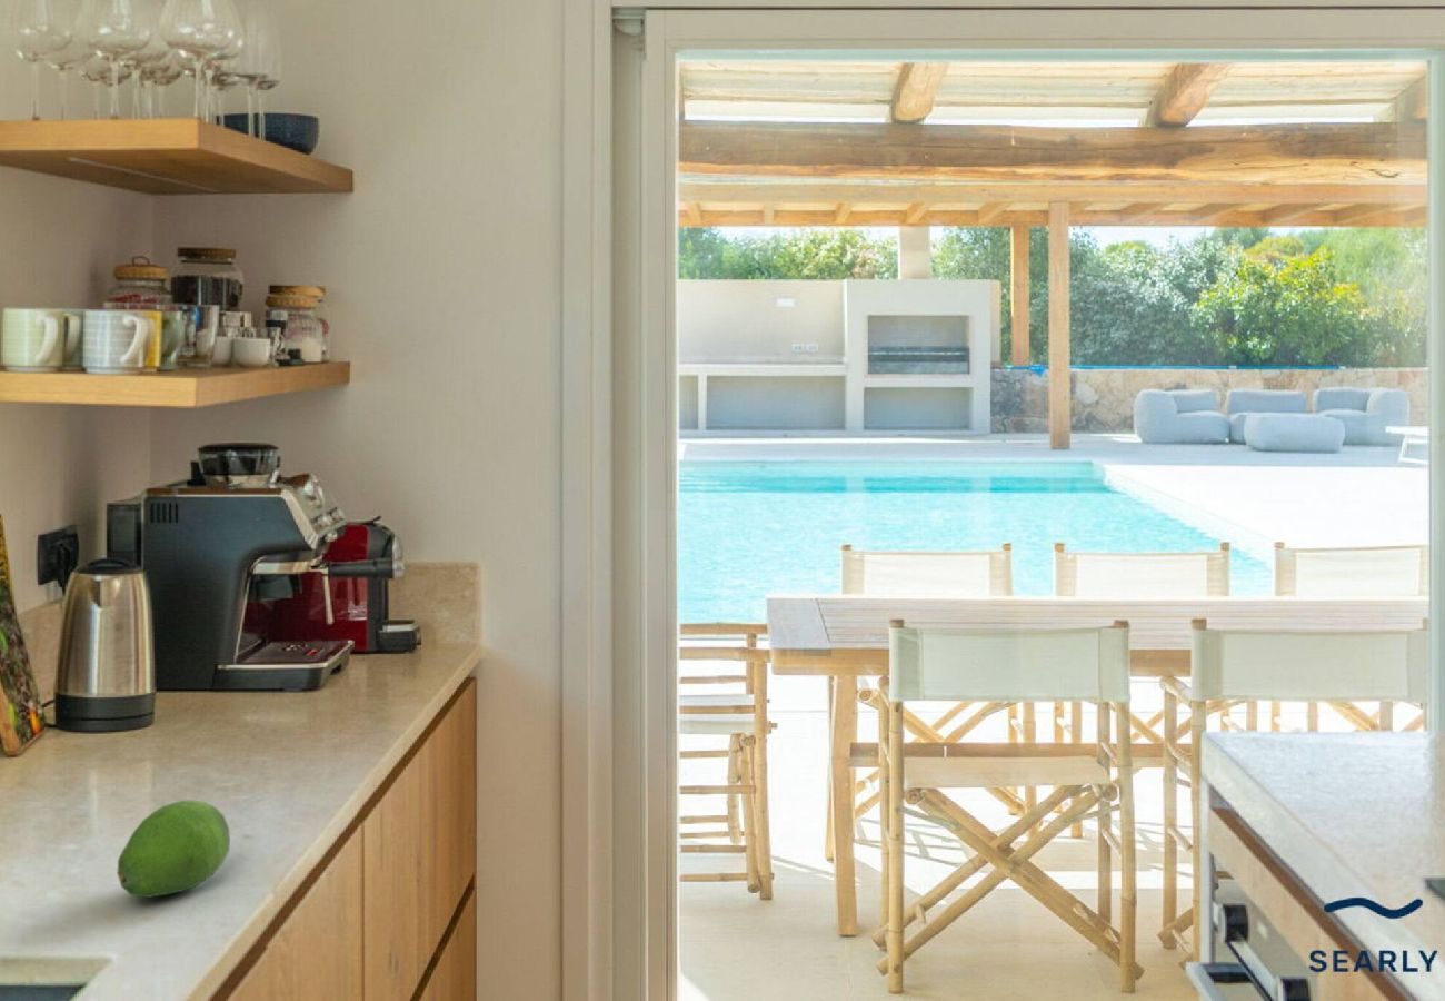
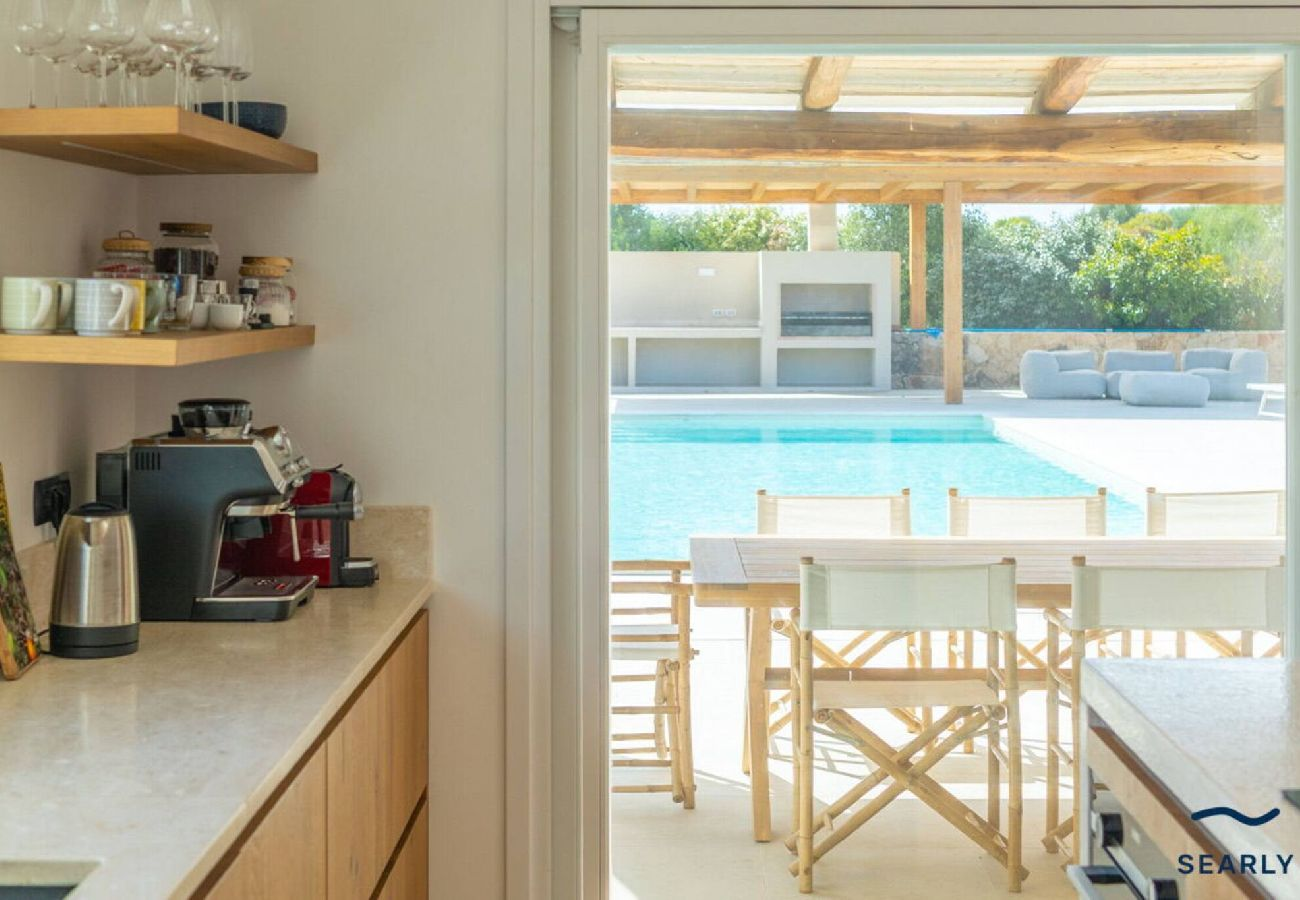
- fruit [117,799,231,899]
